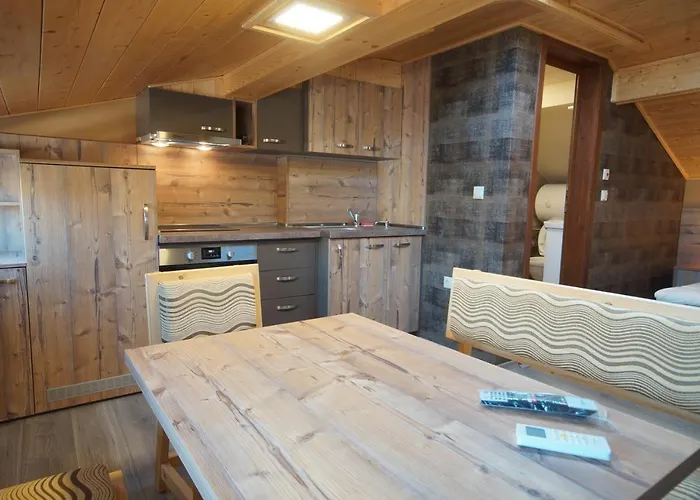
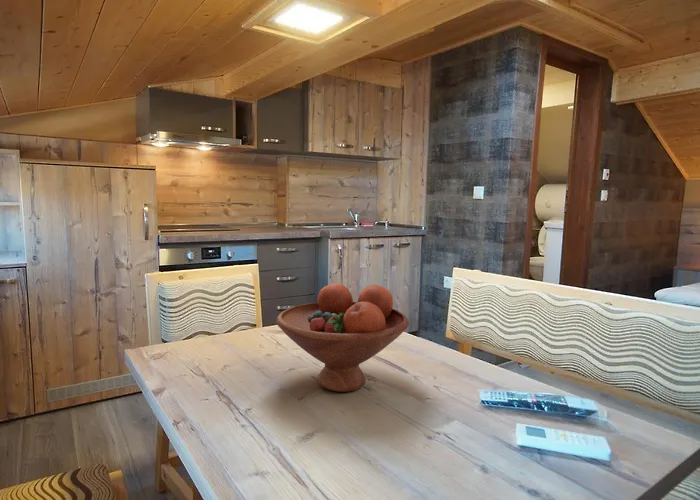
+ fruit bowl [275,282,410,393]
